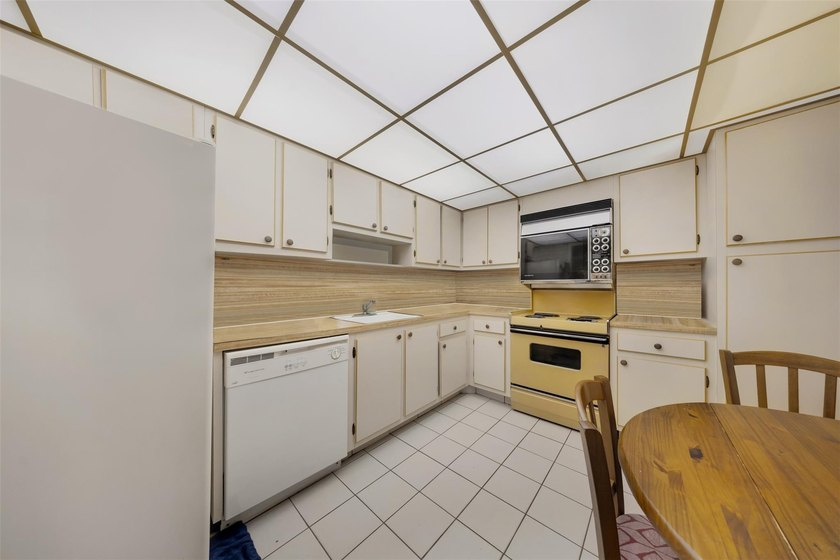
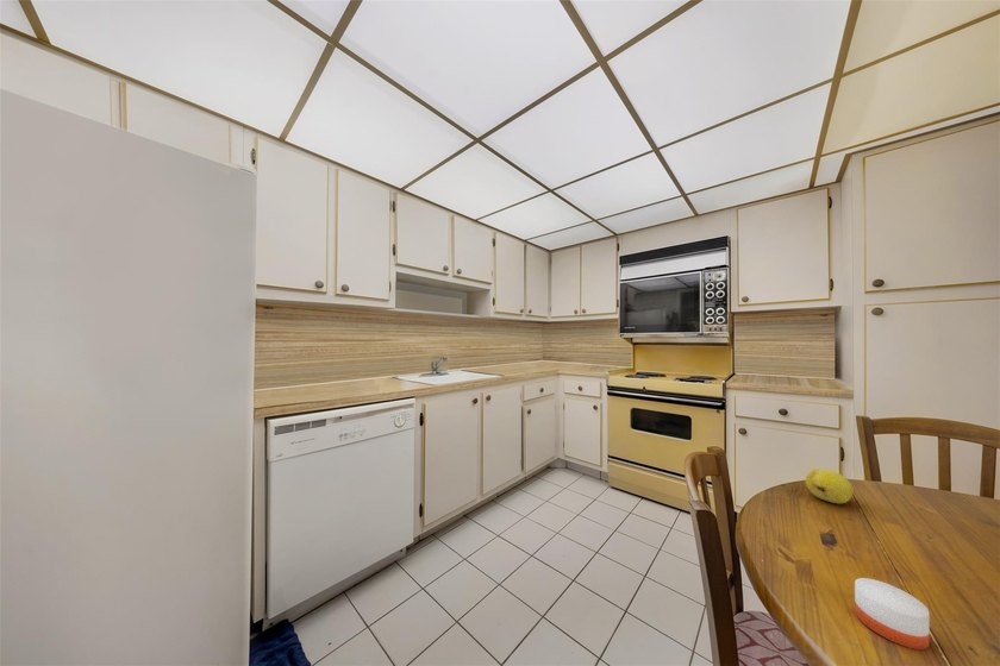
+ candle [854,563,931,651]
+ fruit [804,467,855,504]
